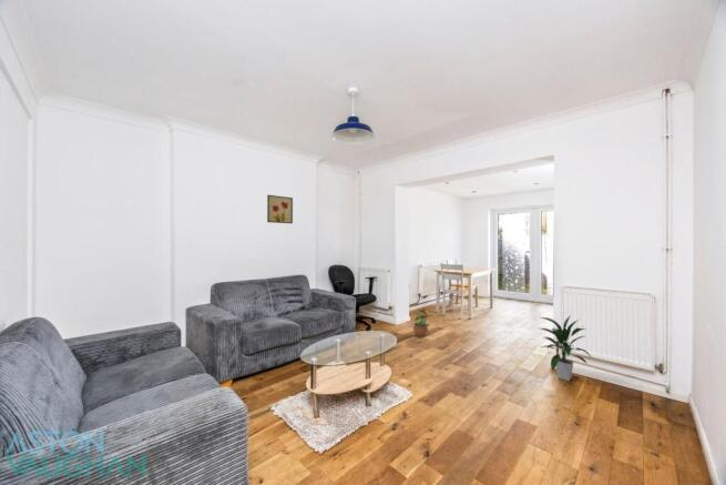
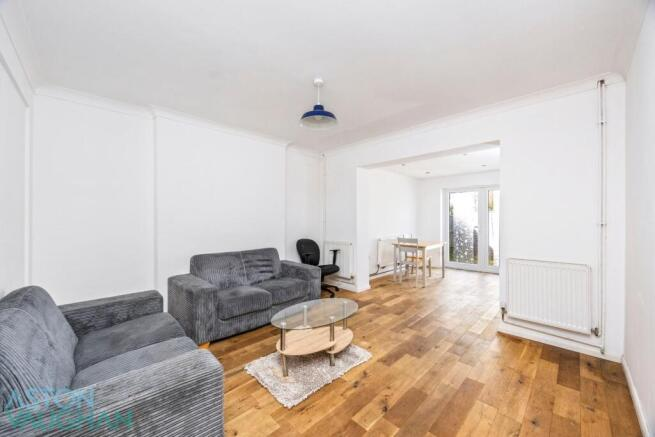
- wall art [266,194,294,224]
- indoor plant [540,314,594,382]
- potted plant [409,307,431,337]
